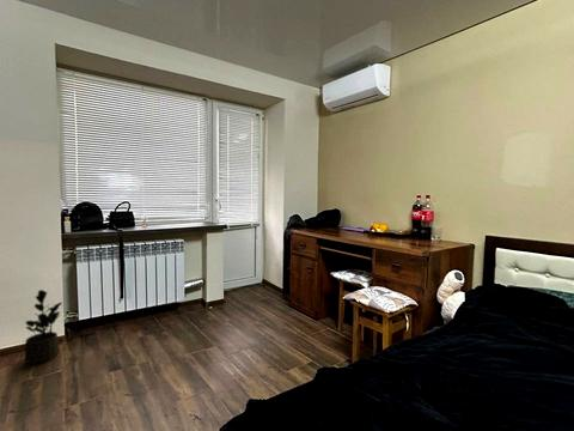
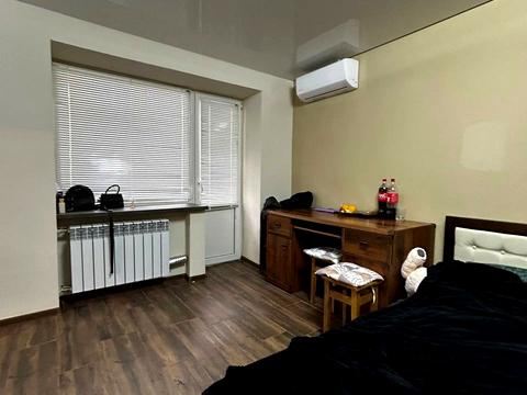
- potted plant [24,289,63,365]
